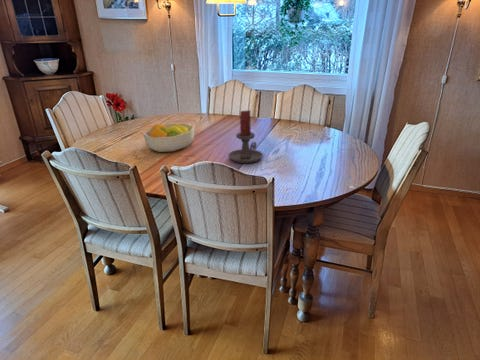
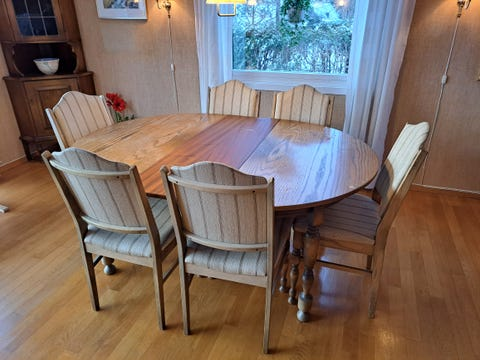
- candle holder [227,109,264,164]
- fruit bowl [142,122,196,153]
